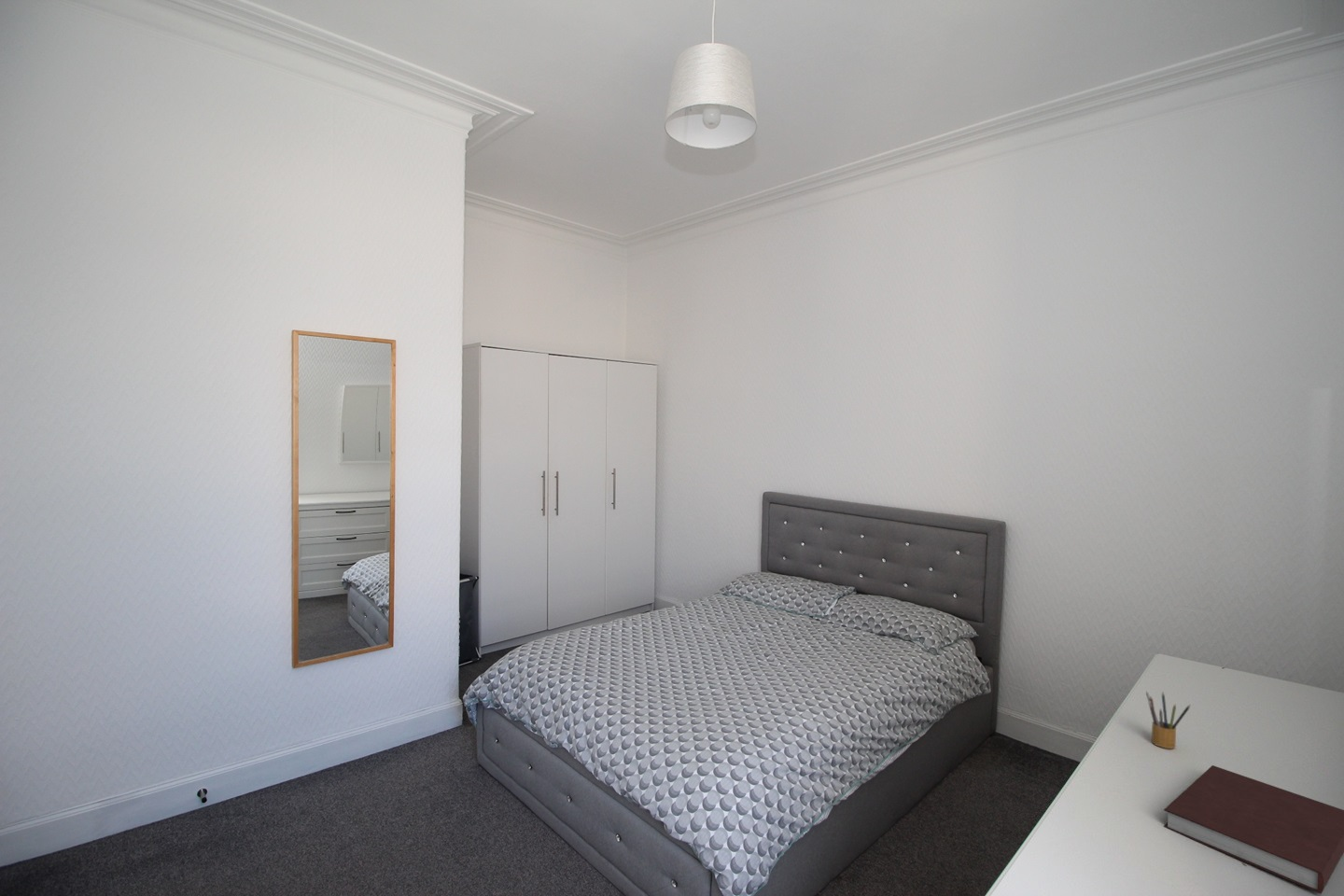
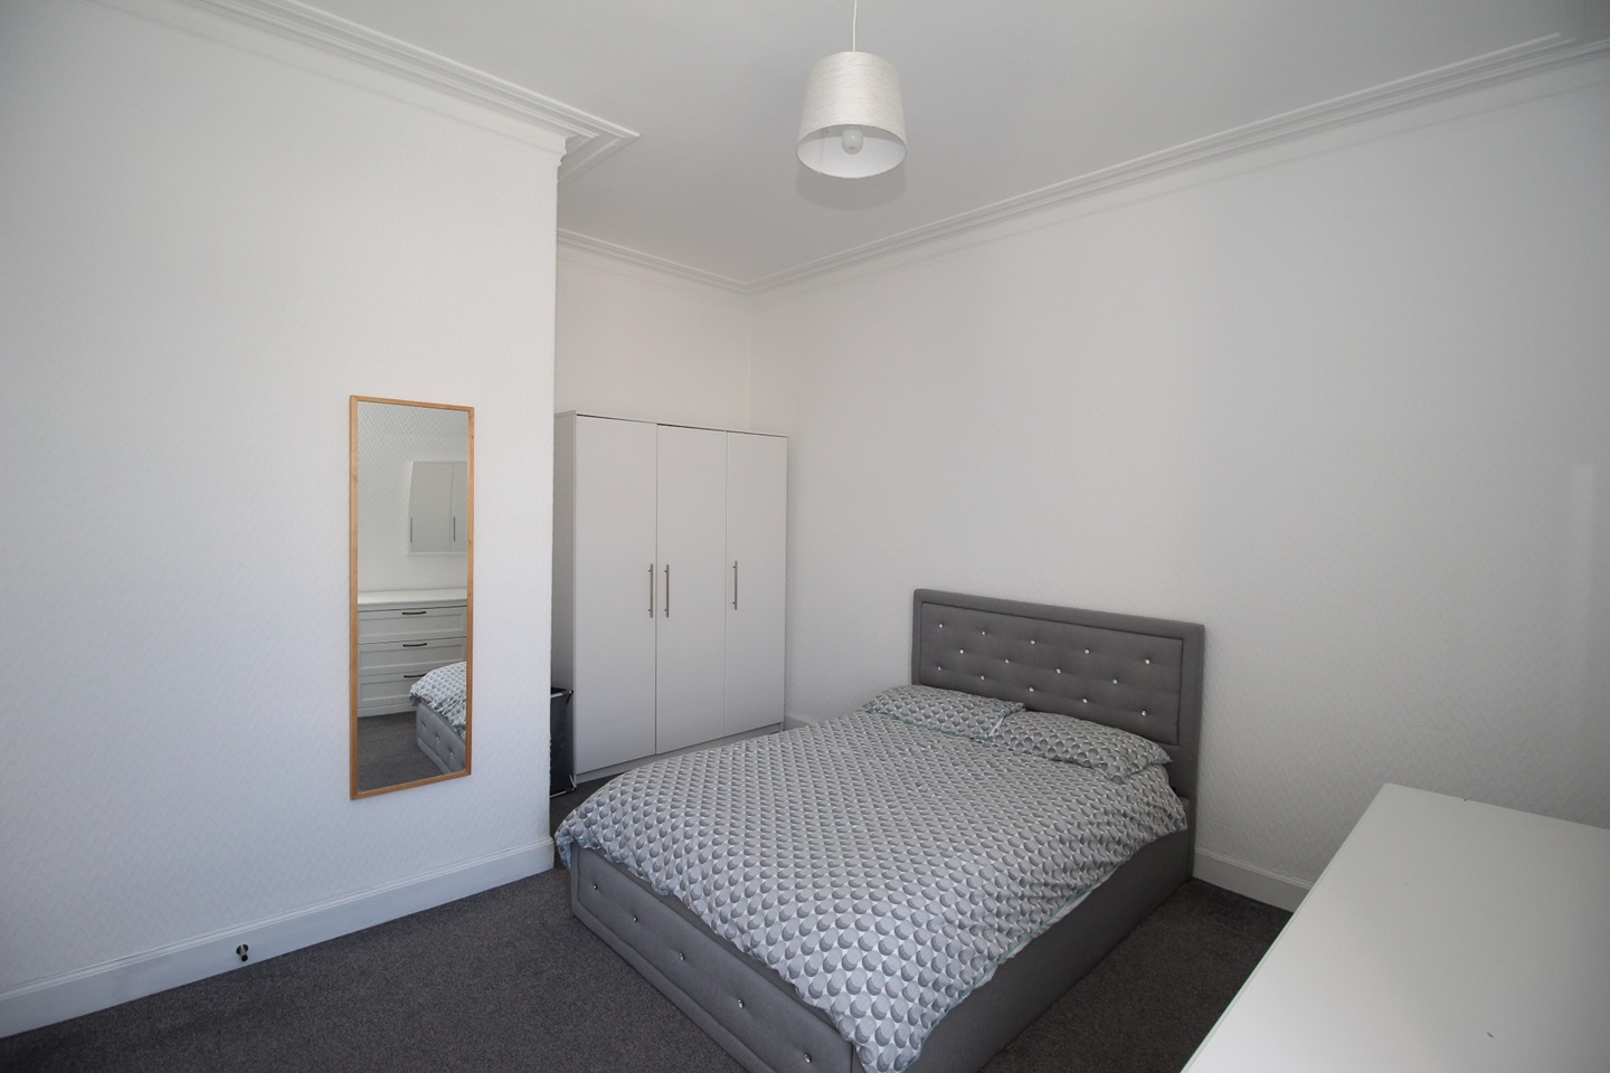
- notebook [1162,764,1344,895]
- pencil box [1145,691,1191,749]
